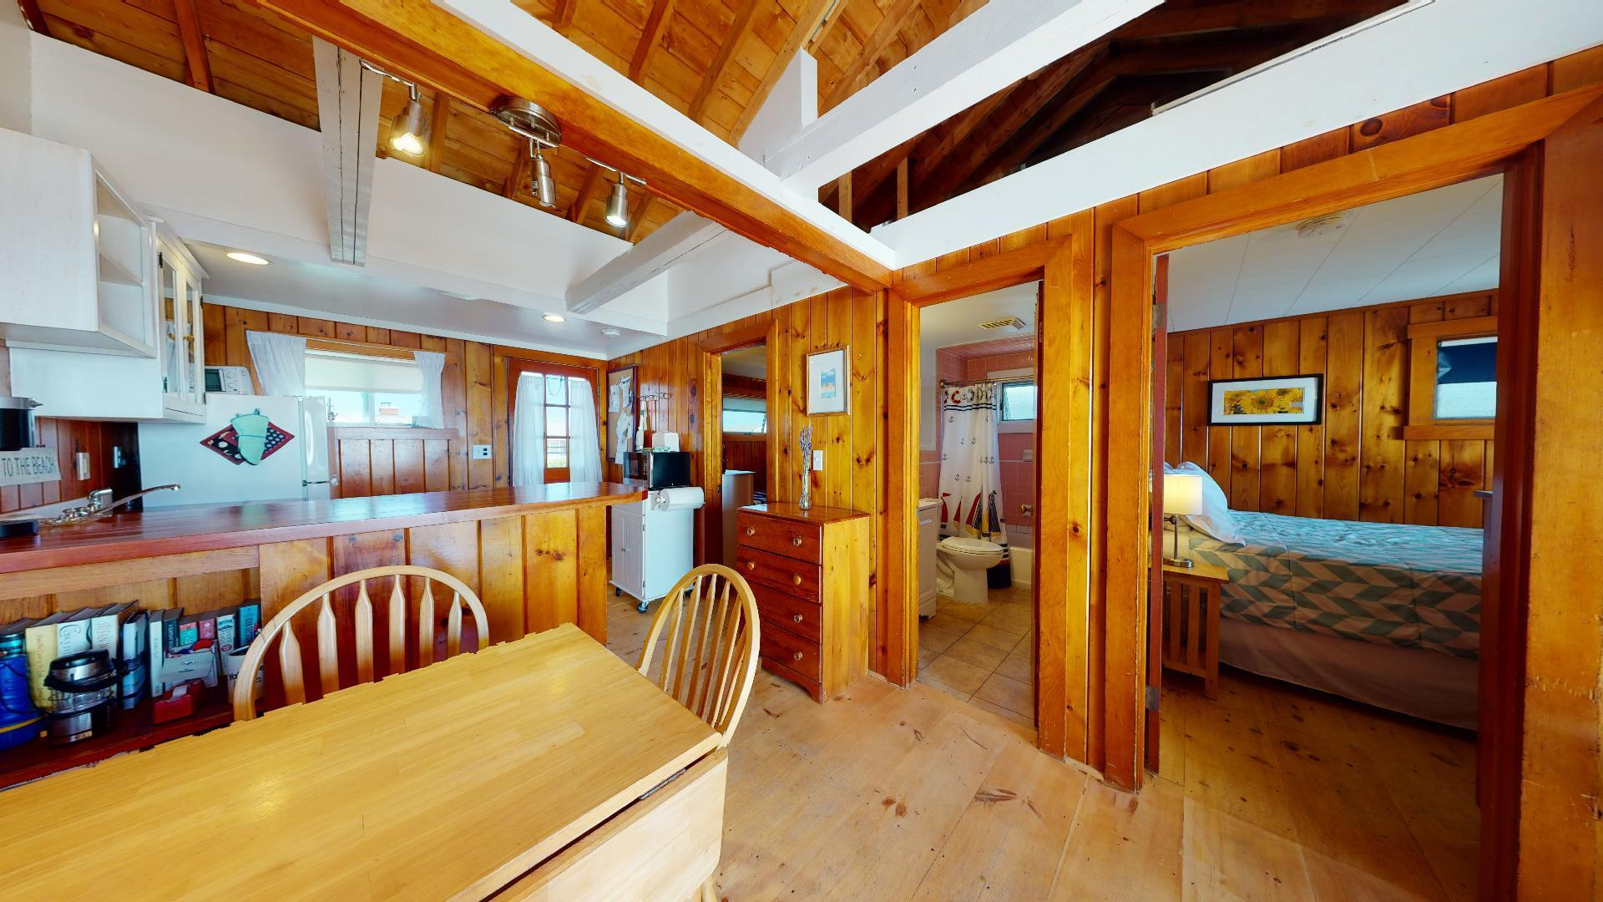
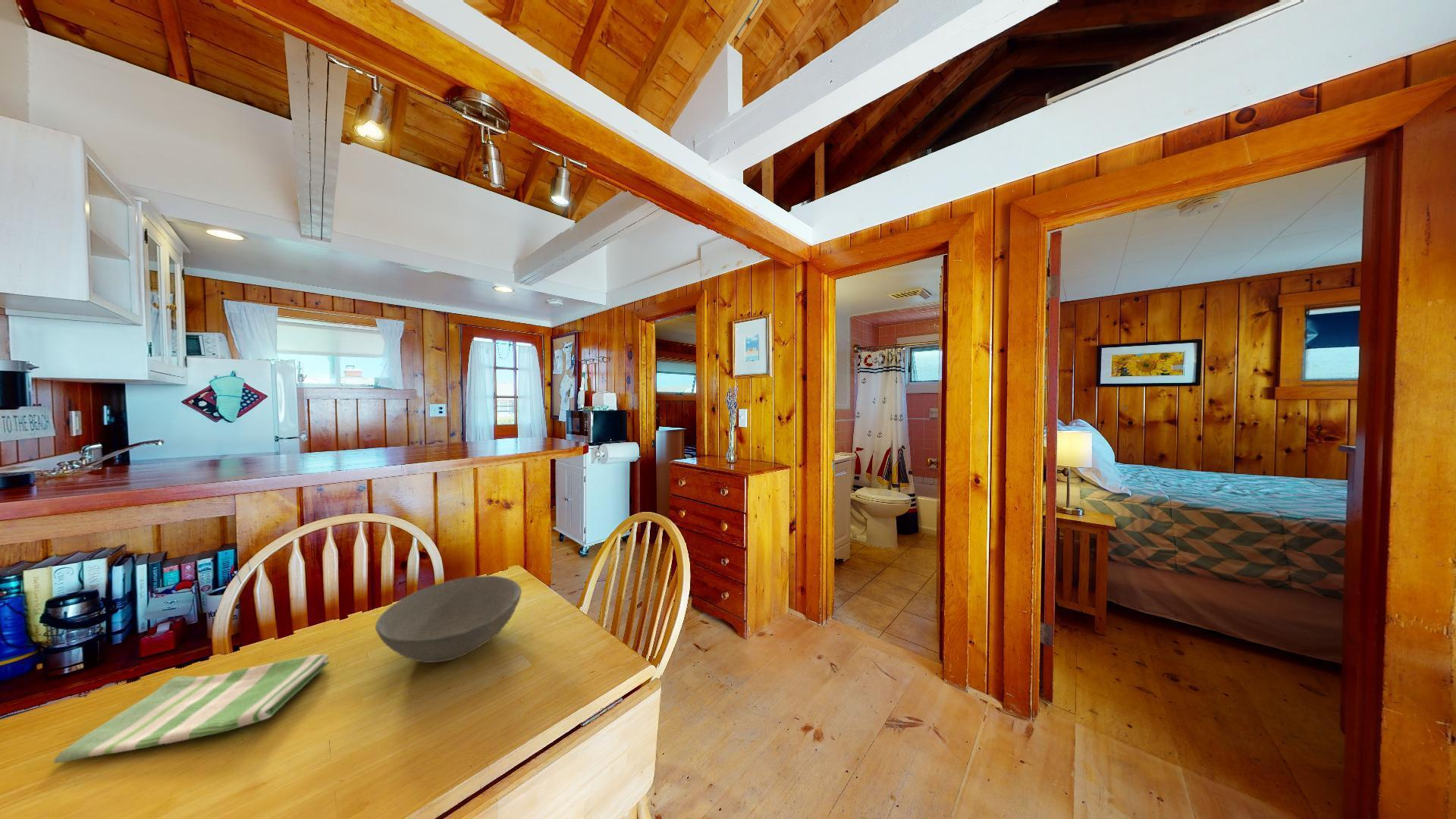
+ bowl [375,575,522,664]
+ dish towel [52,654,331,764]
